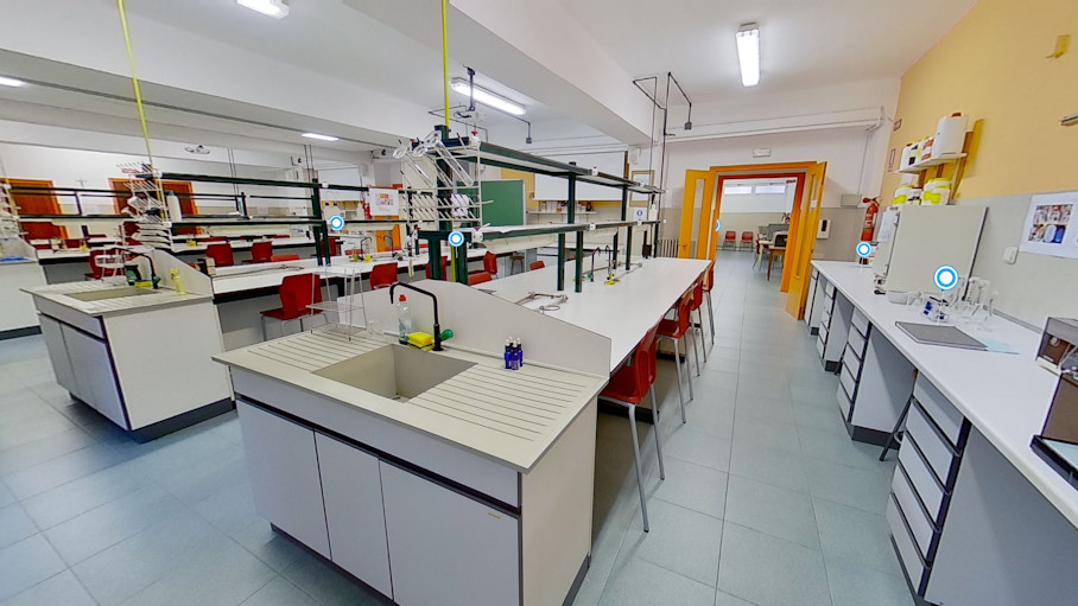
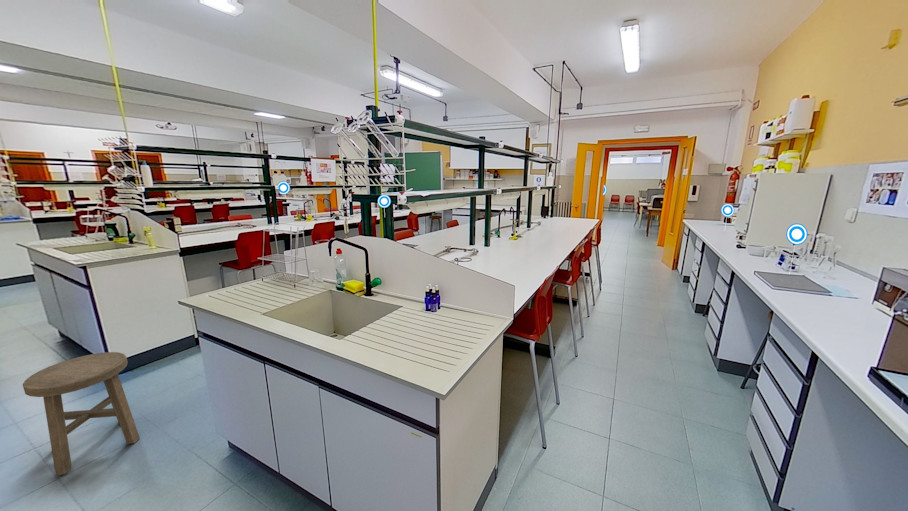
+ stool [22,351,141,476]
